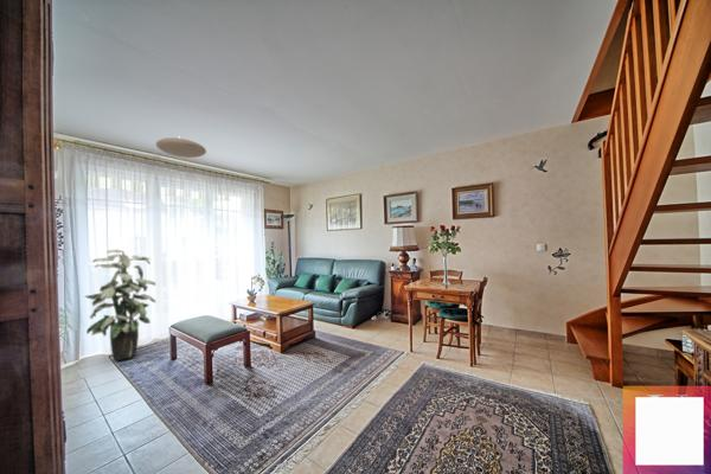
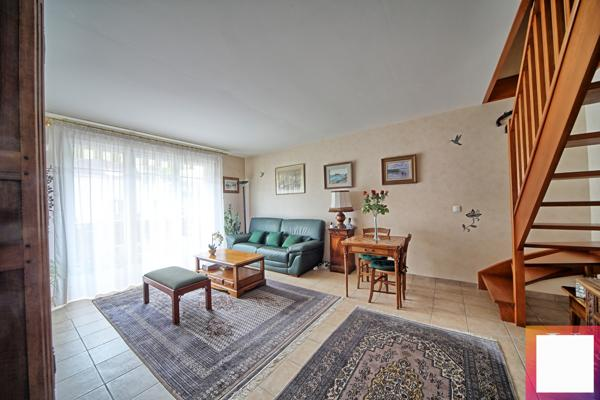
- ceiling light [155,135,207,159]
- indoor plant [83,249,156,361]
